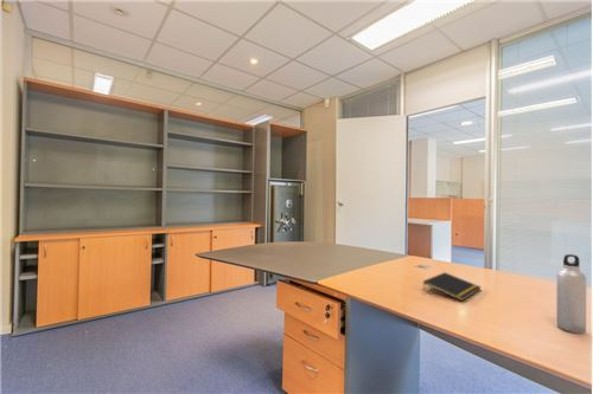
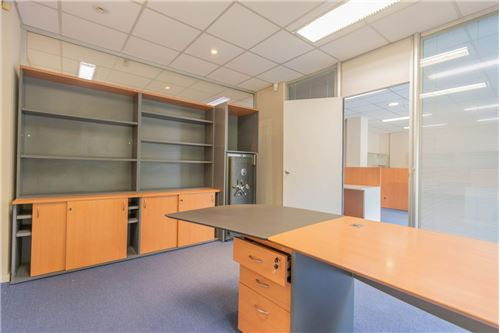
- notepad [422,271,483,302]
- water bottle [555,253,587,335]
